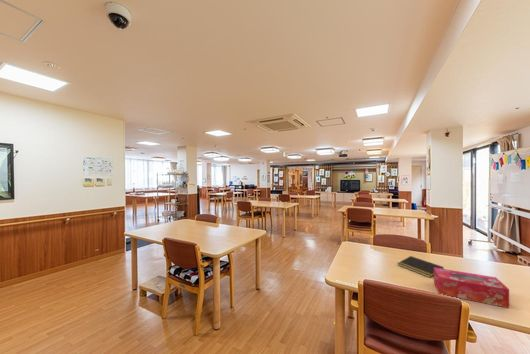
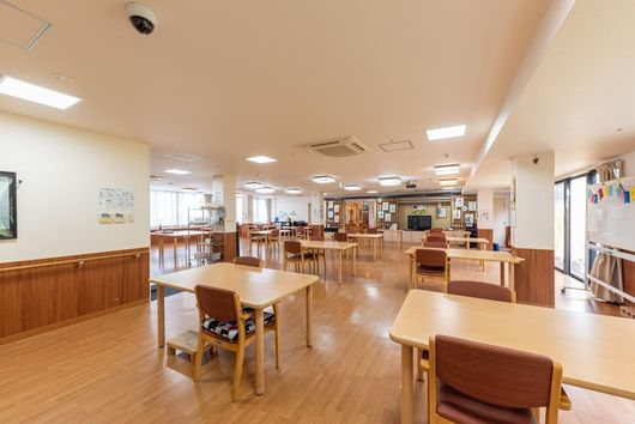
- tissue box [433,268,510,309]
- notepad [397,255,445,278]
